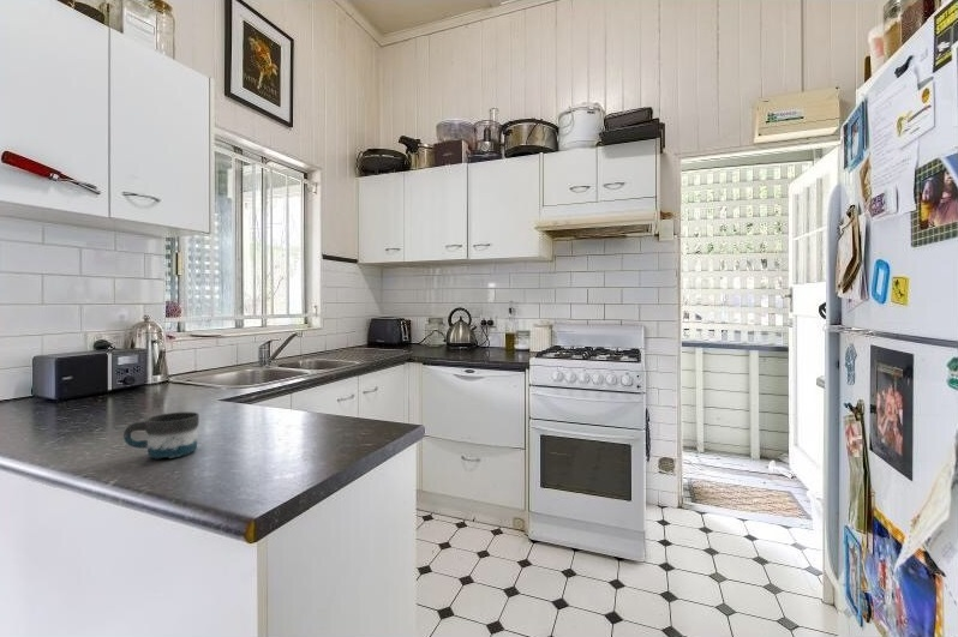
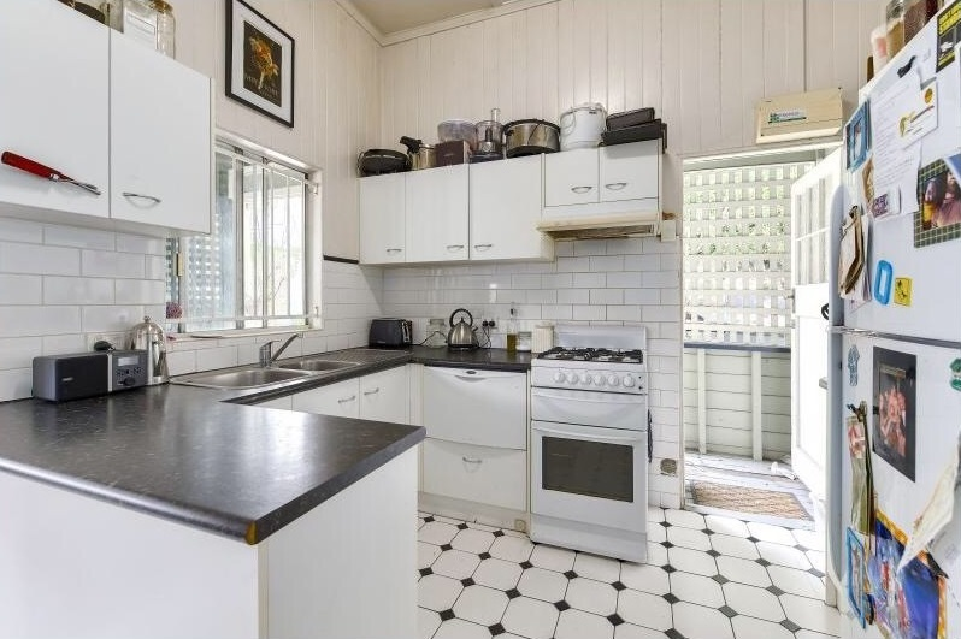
- mug [122,411,200,459]
